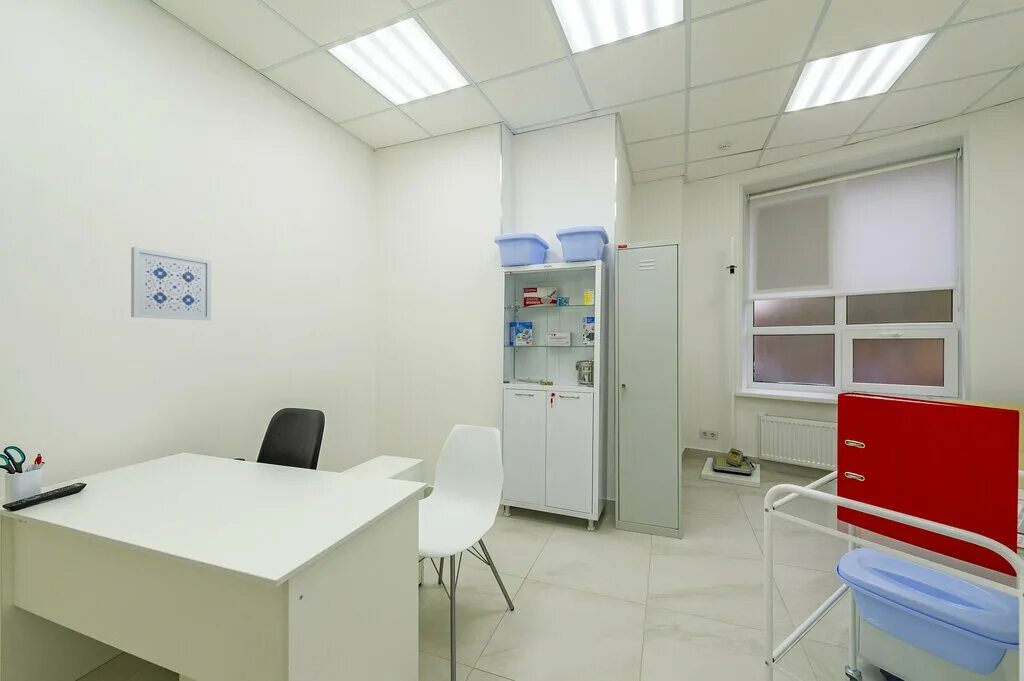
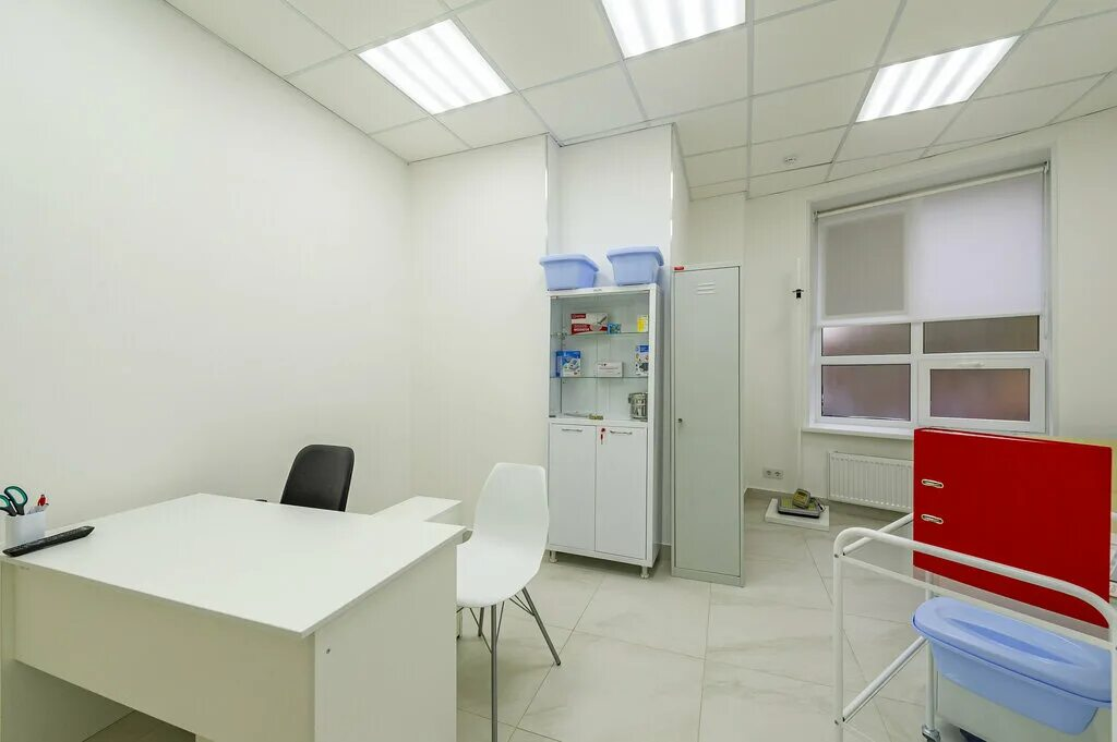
- wall art [130,246,212,321]
